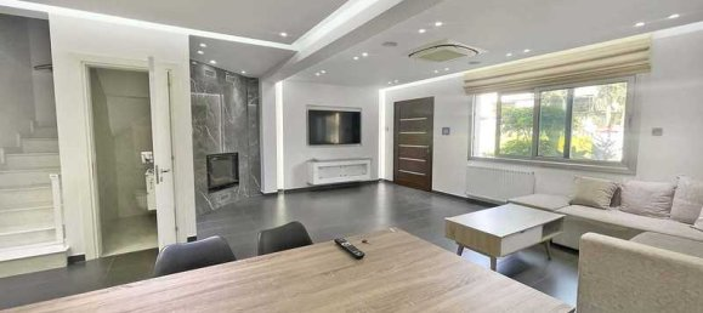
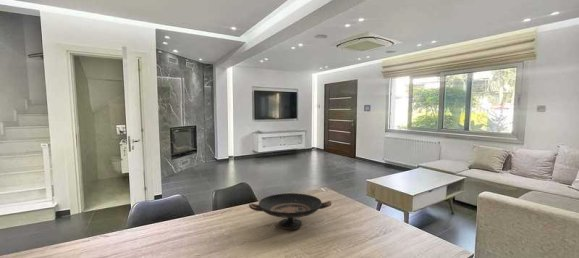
+ decorative bowl [248,192,332,230]
